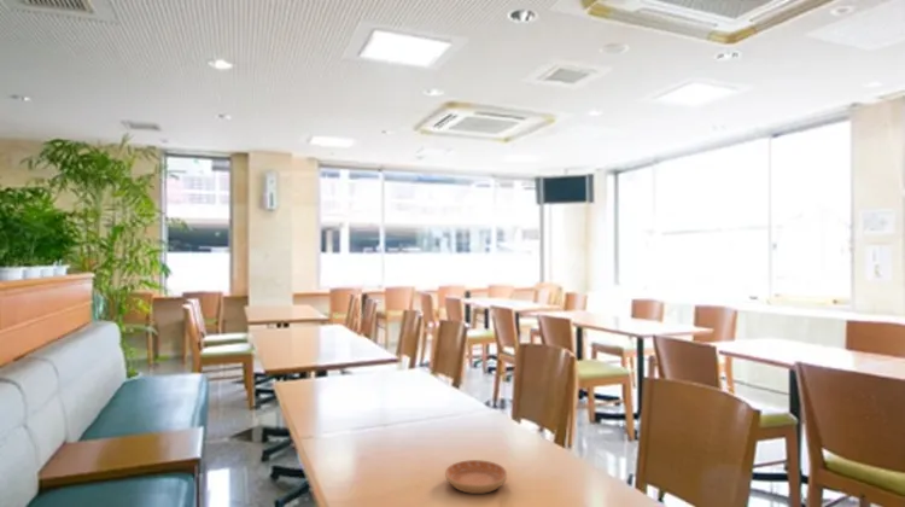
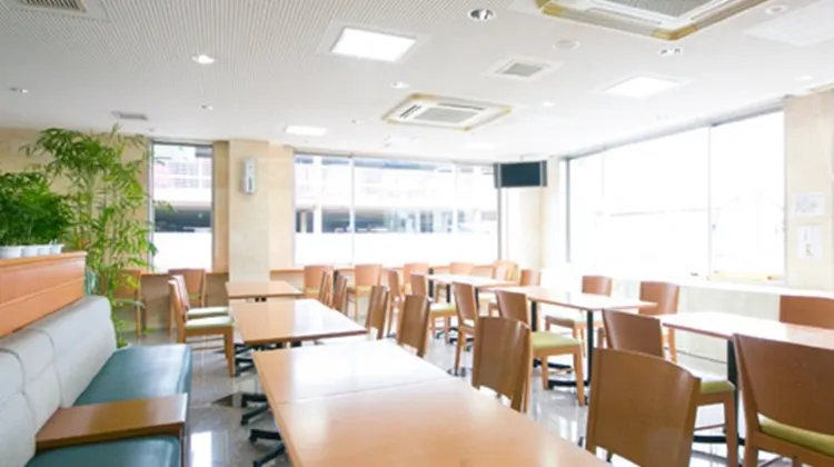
- saucer [444,459,508,495]
